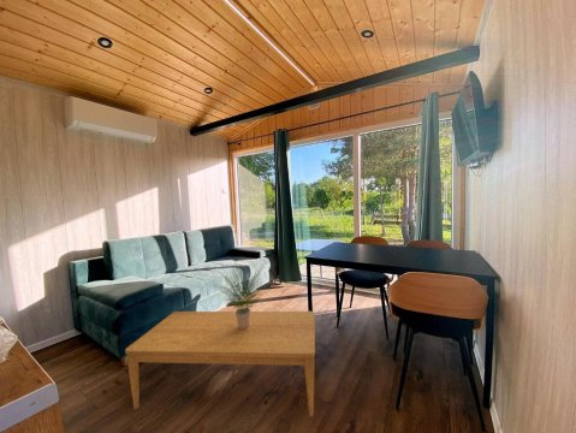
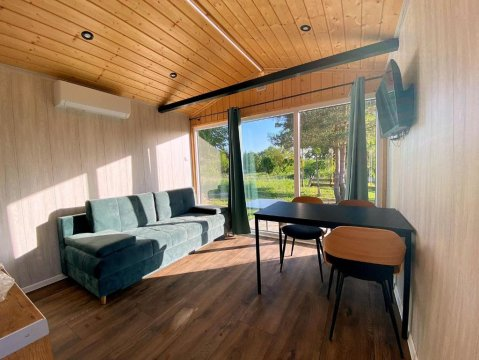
- coffee table [124,310,316,417]
- potted plant [214,261,269,330]
